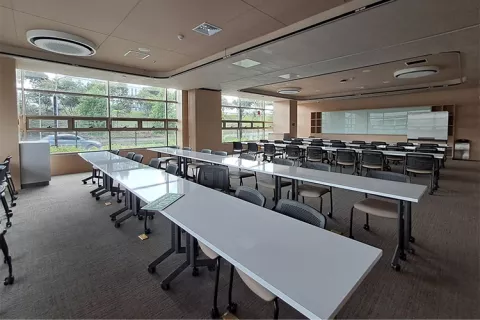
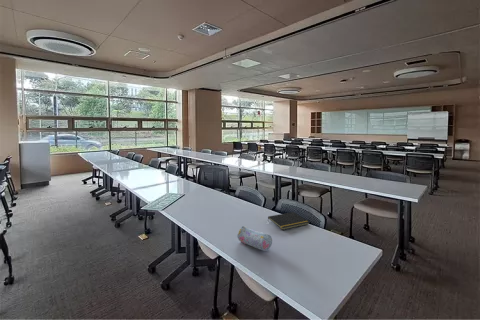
+ notepad [267,211,310,231]
+ pencil case [237,225,273,252]
